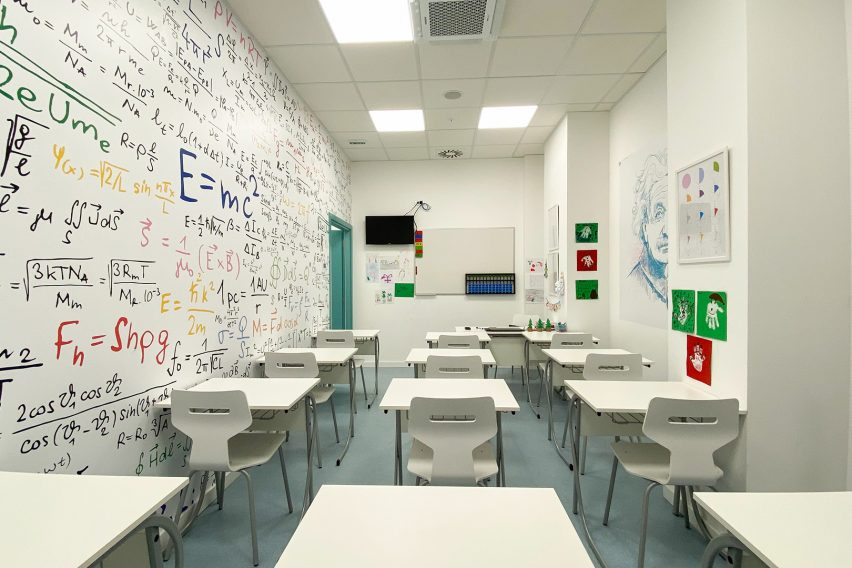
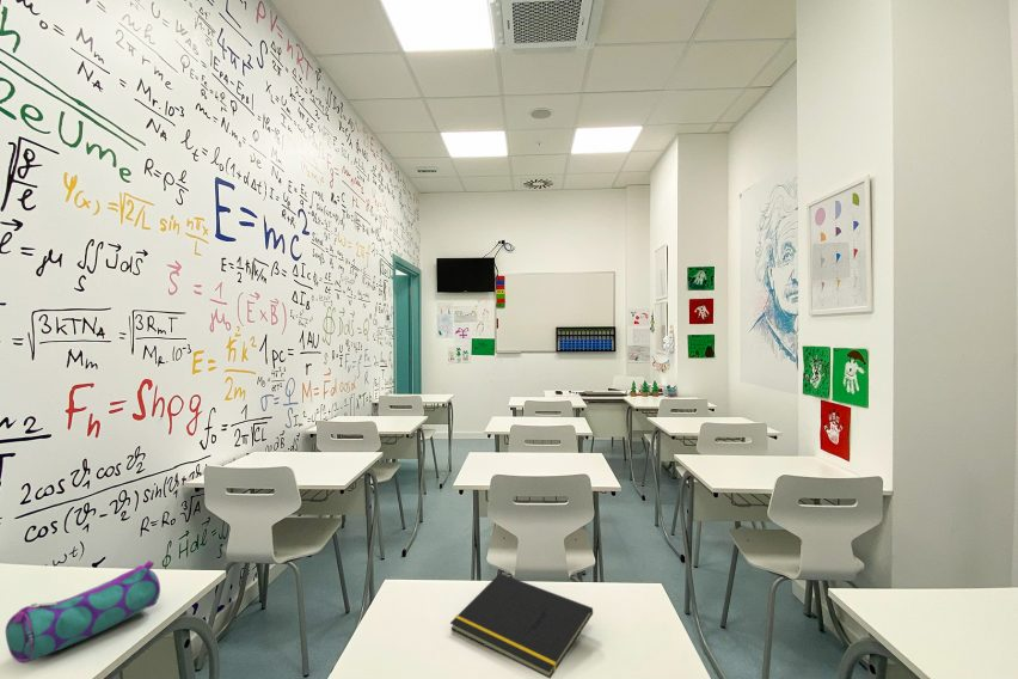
+ pencil case [5,559,161,665]
+ notepad [449,573,594,679]
